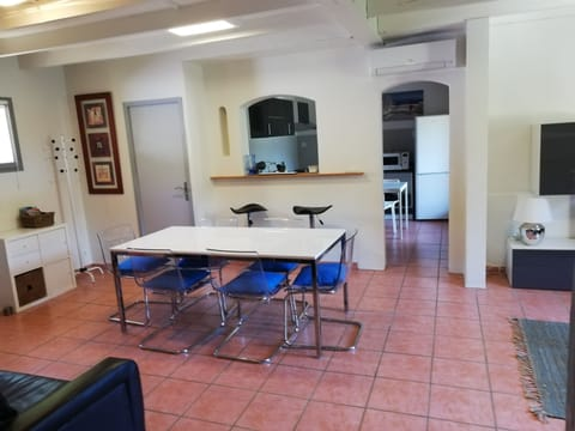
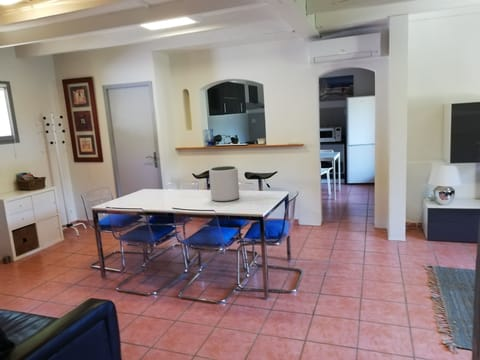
+ plant pot [208,165,240,203]
